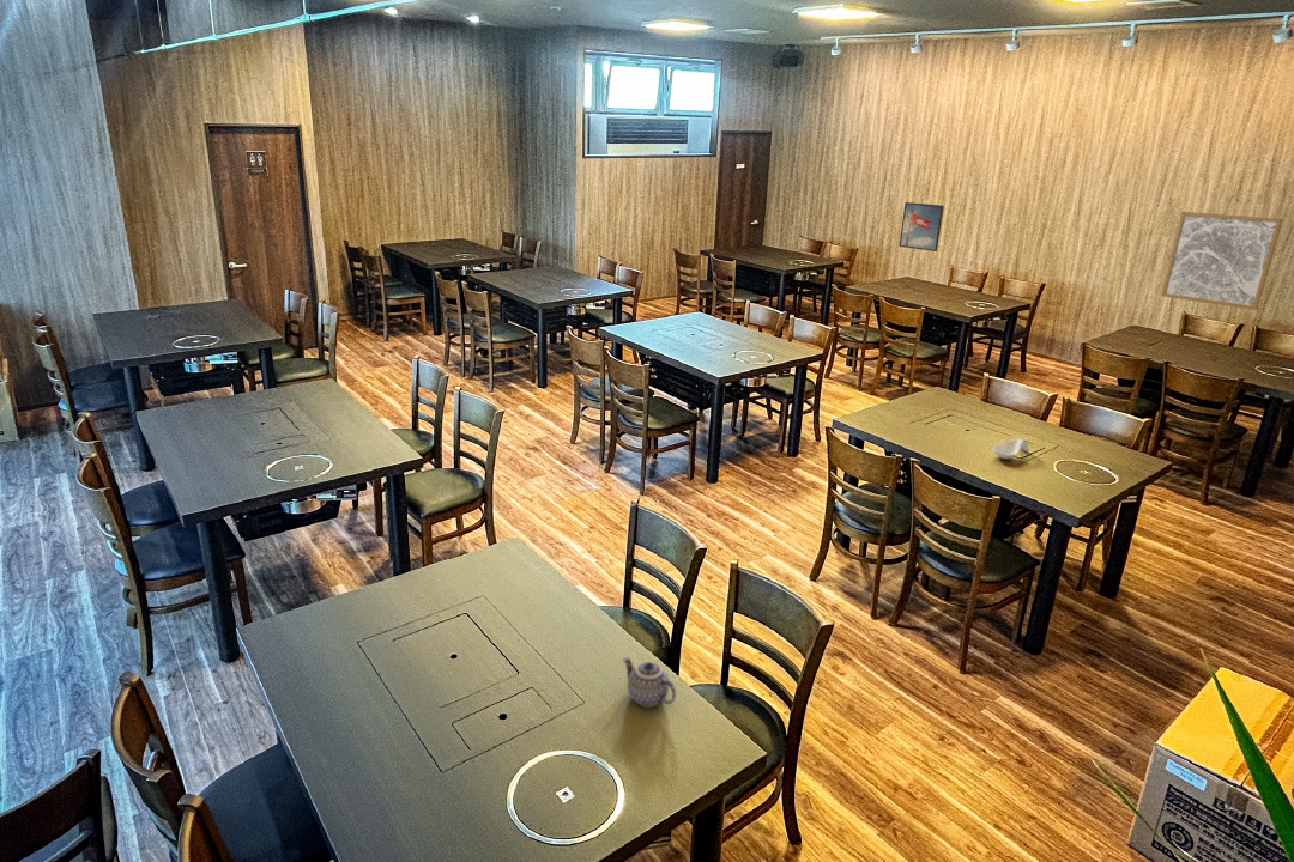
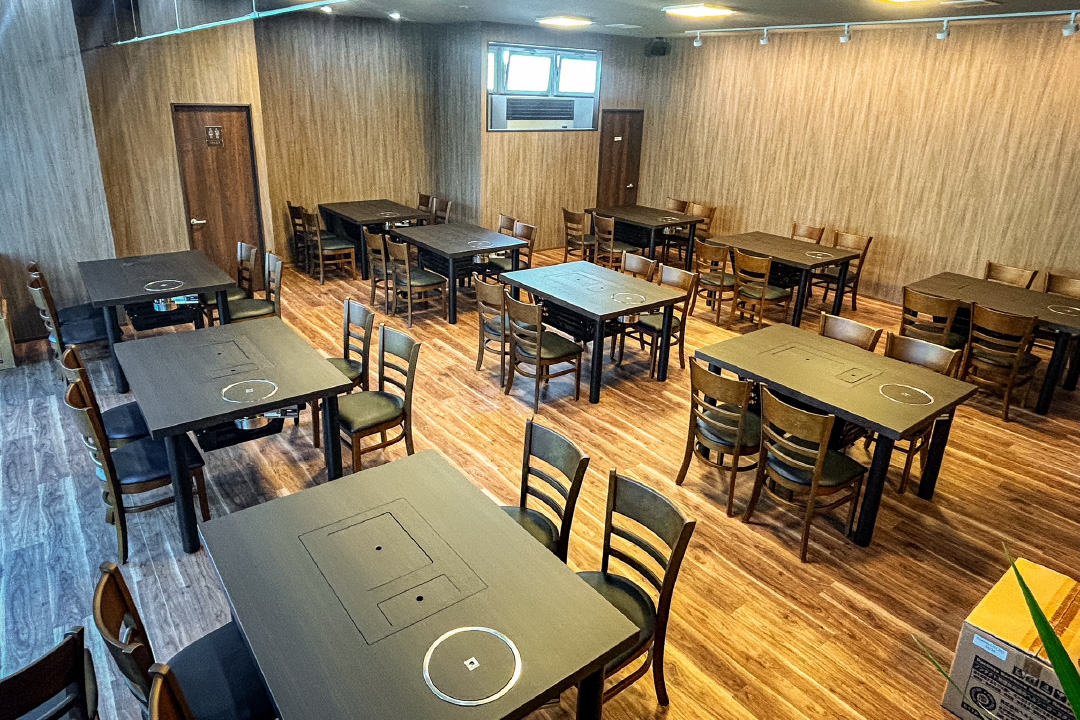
- spoon rest [992,438,1029,460]
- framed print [899,201,945,253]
- wall art [1160,211,1284,311]
- teapot [622,656,677,709]
